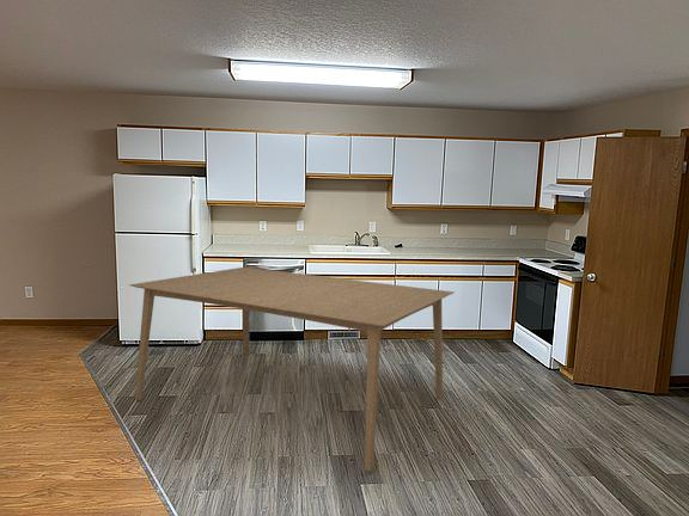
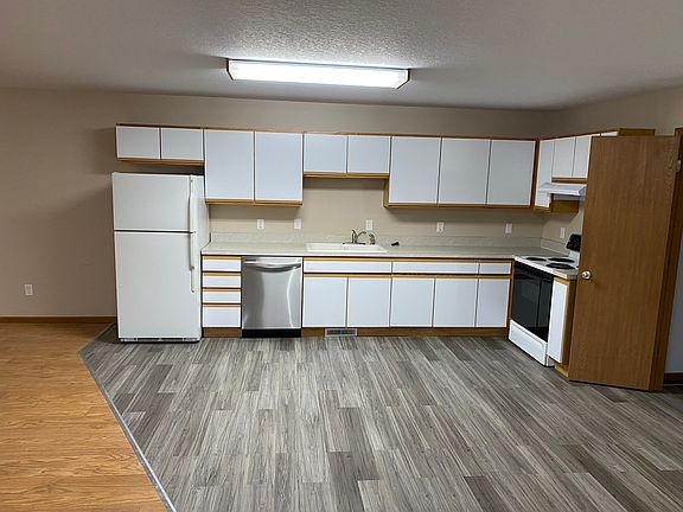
- dining table [128,266,456,473]
